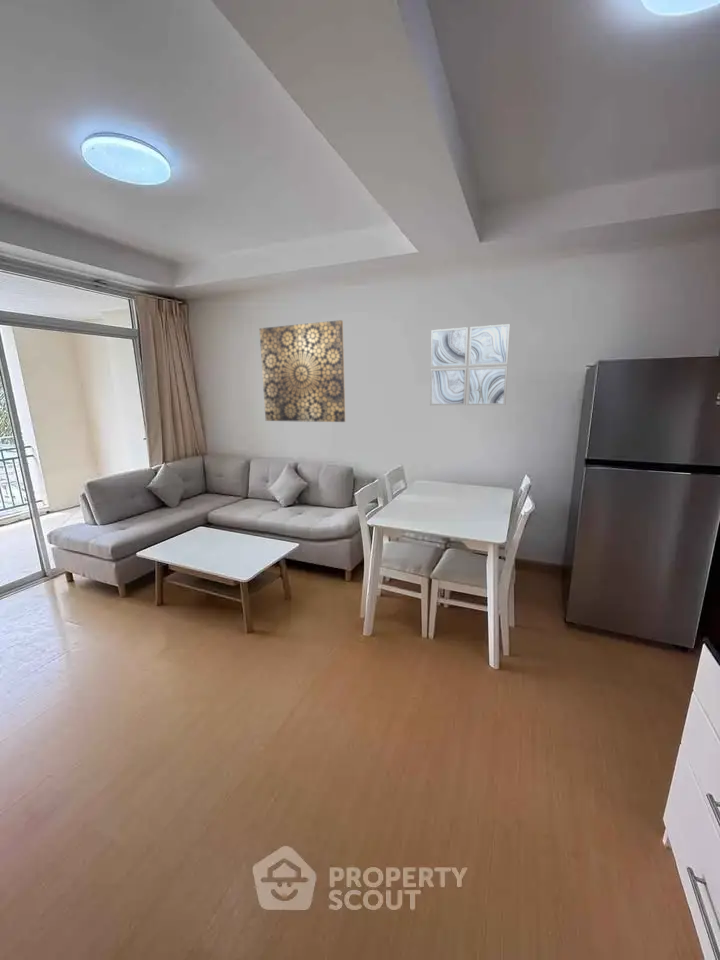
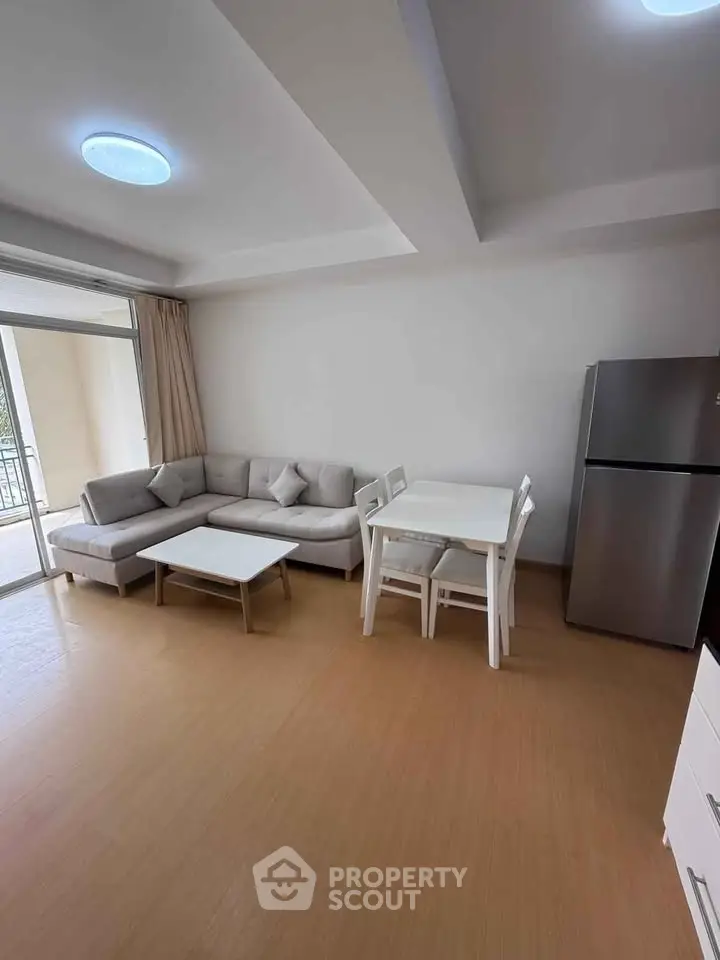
- wall art [258,319,346,423]
- wall art [429,323,511,406]
